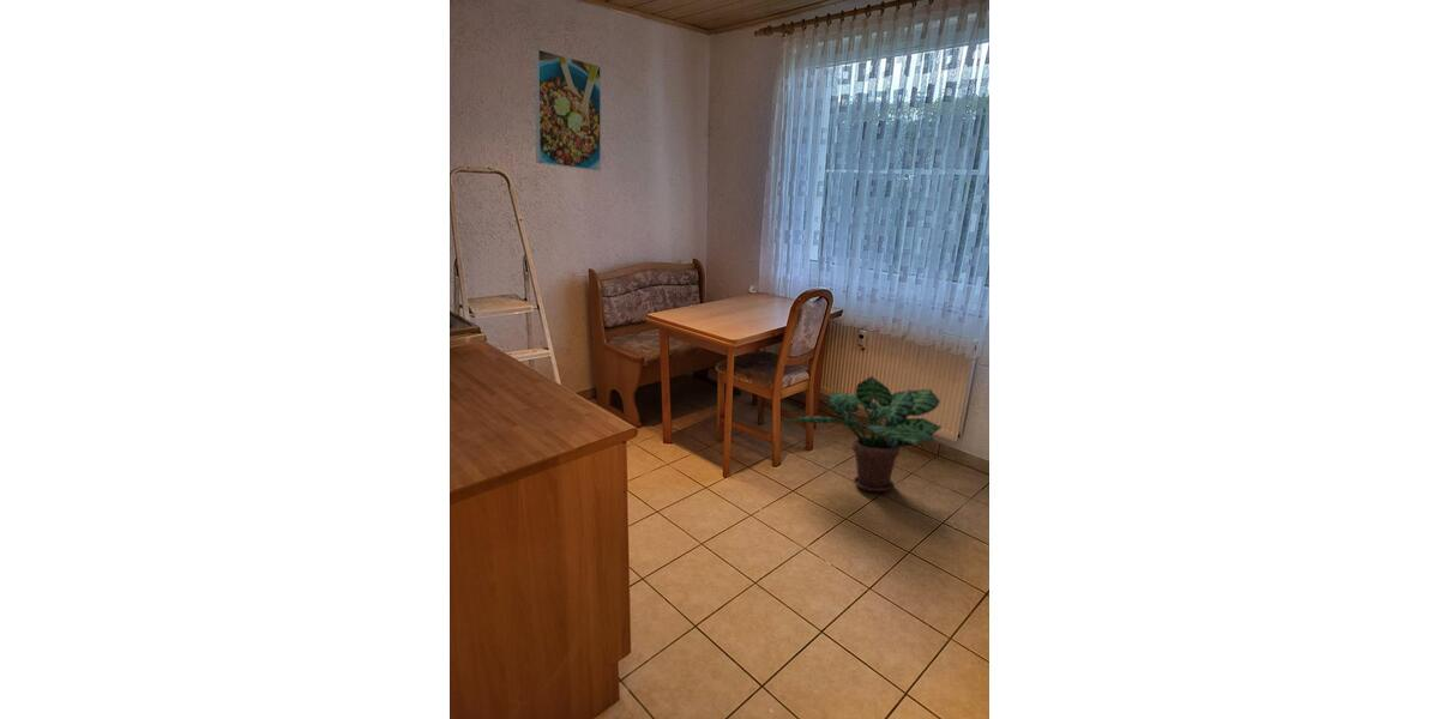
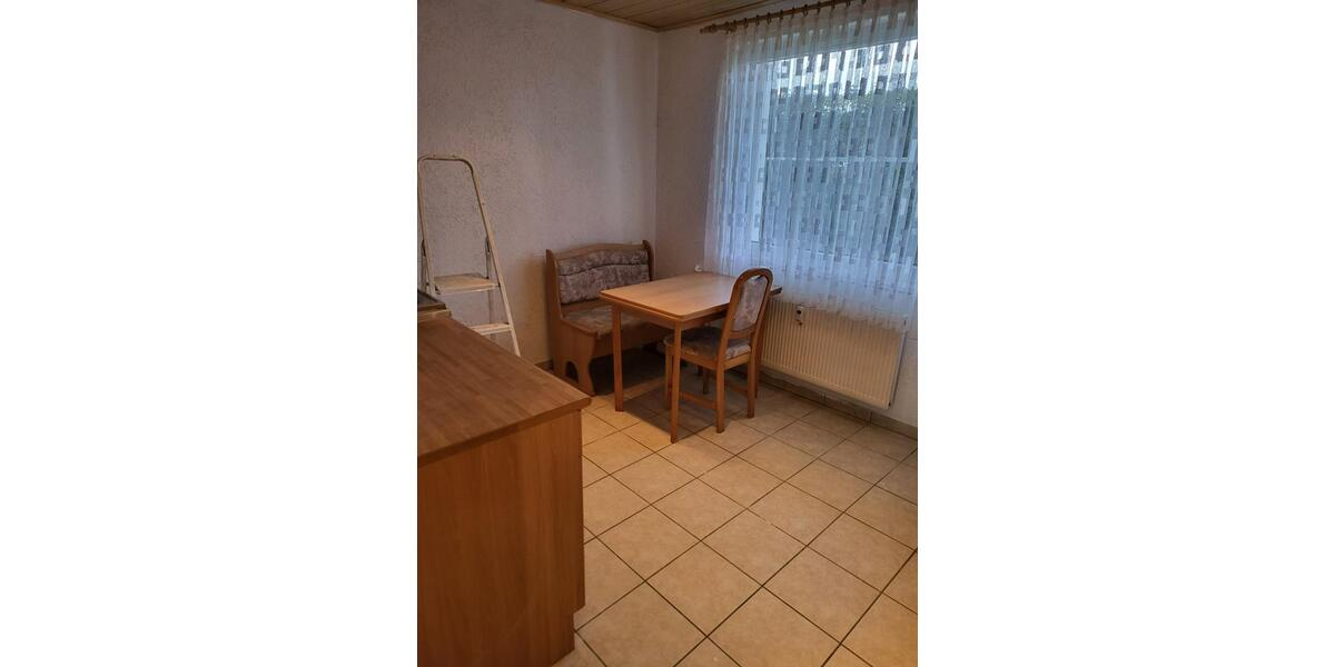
- potted plant [781,375,944,493]
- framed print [534,48,602,173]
